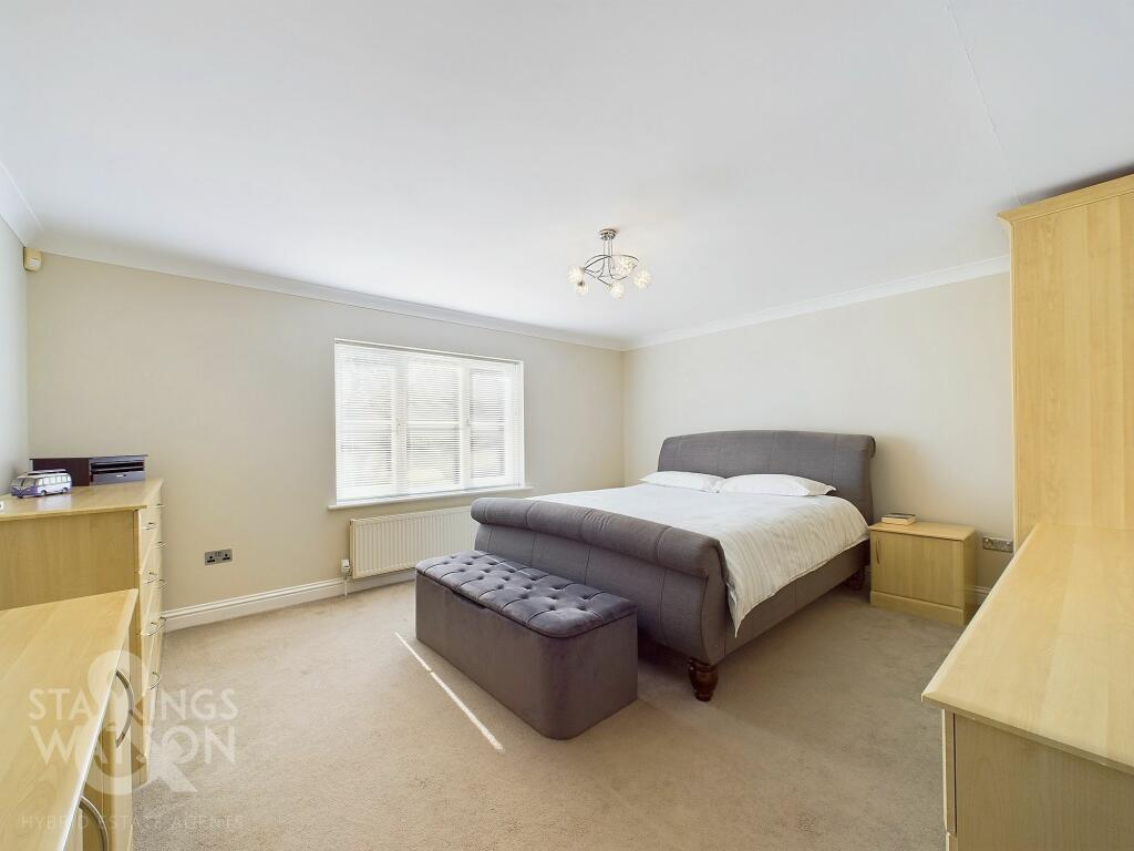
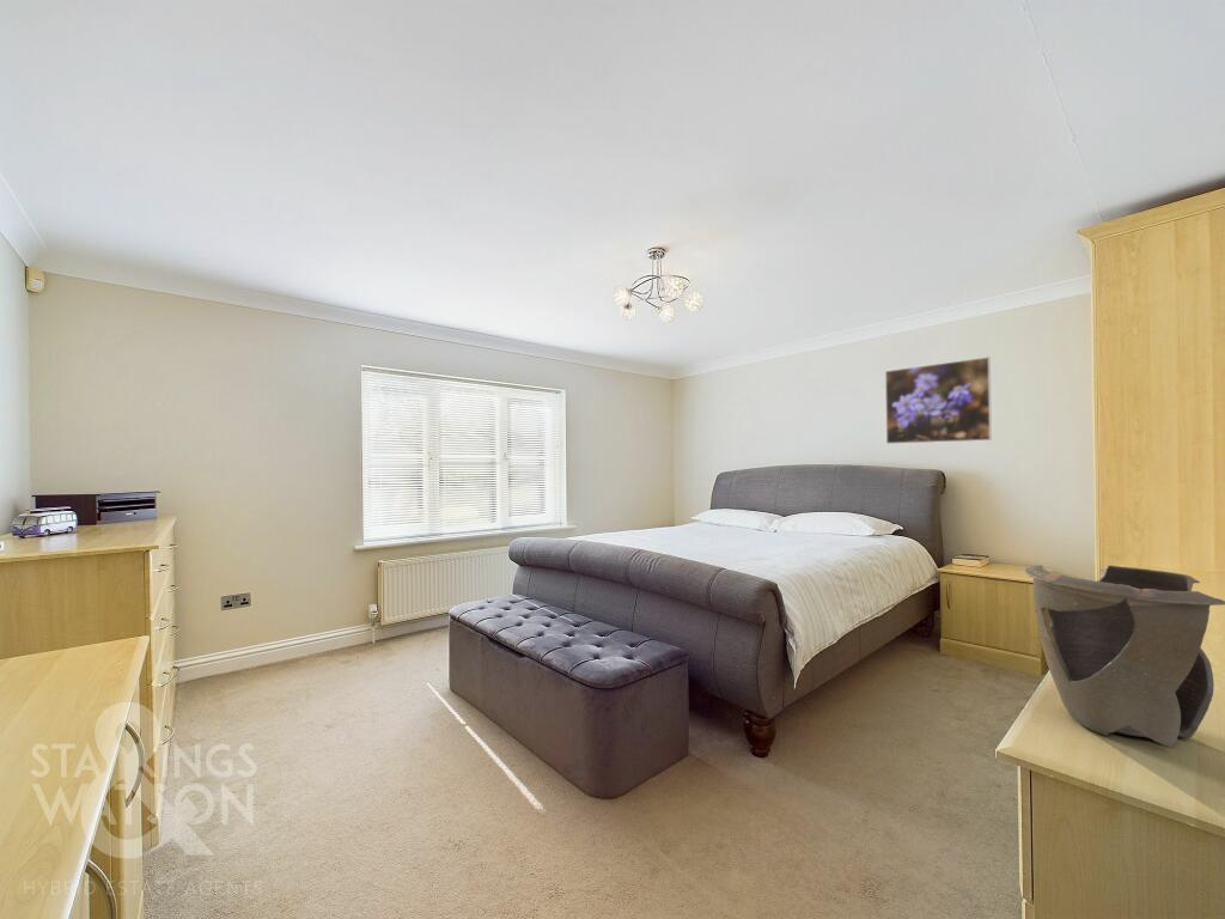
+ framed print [884,355,993,445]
+ decorative bowl [1023,564,1225,749]
